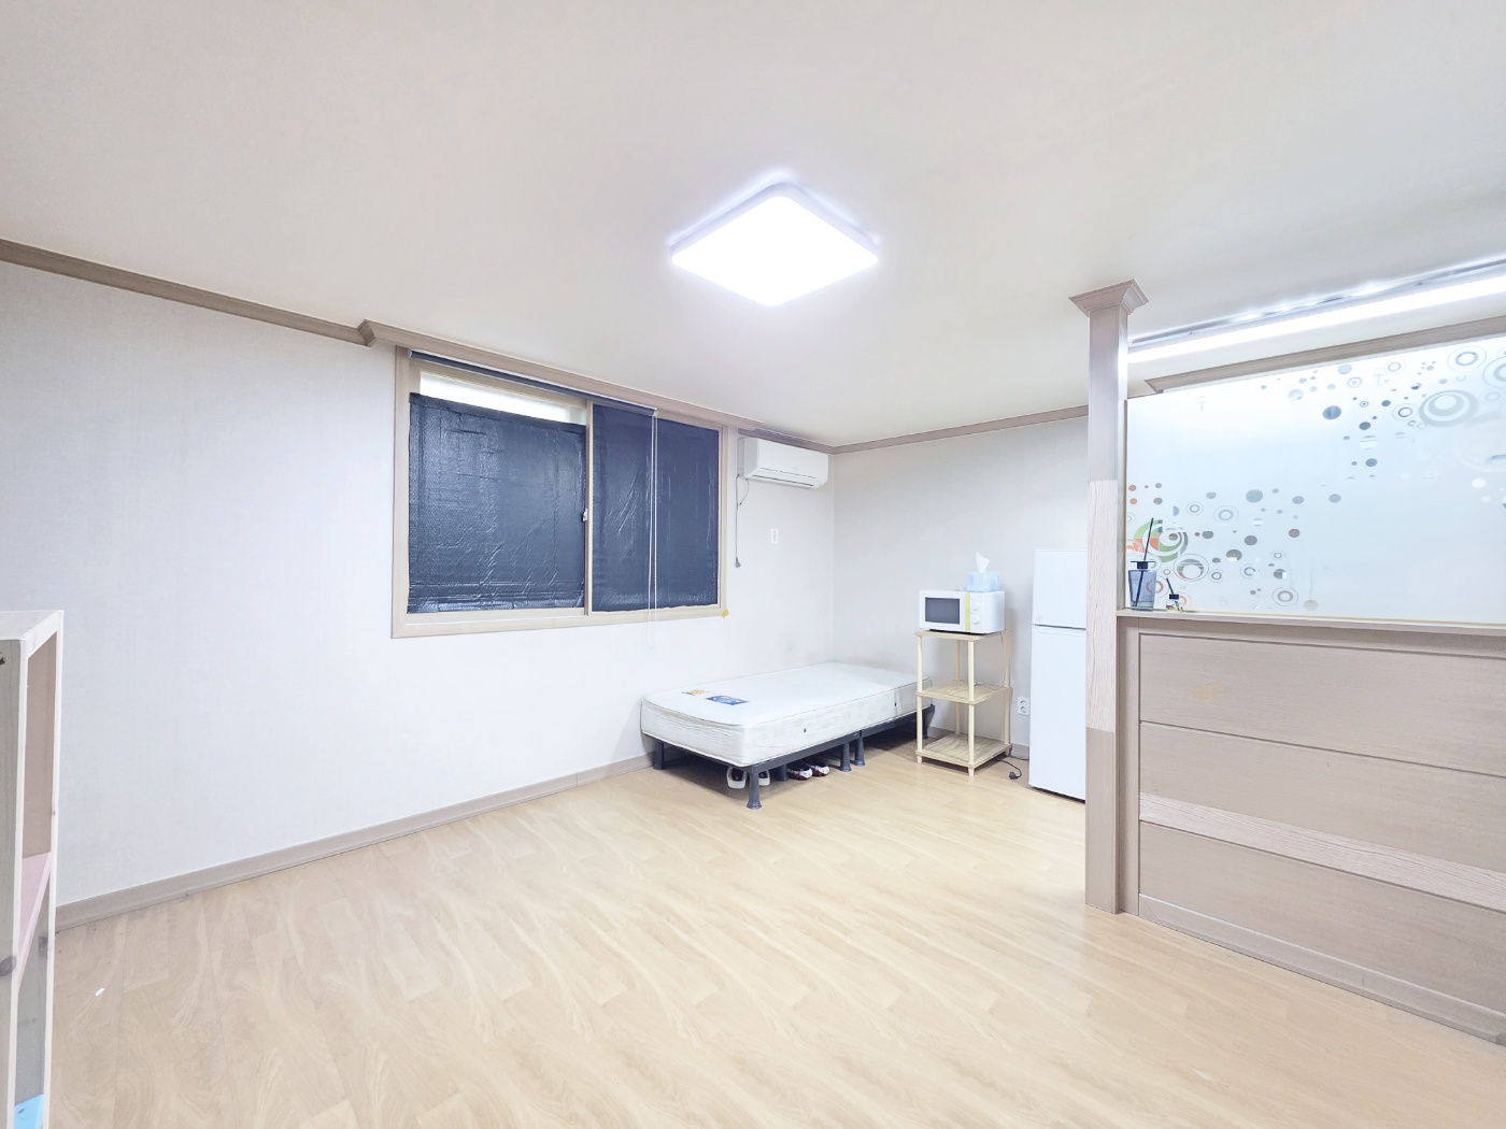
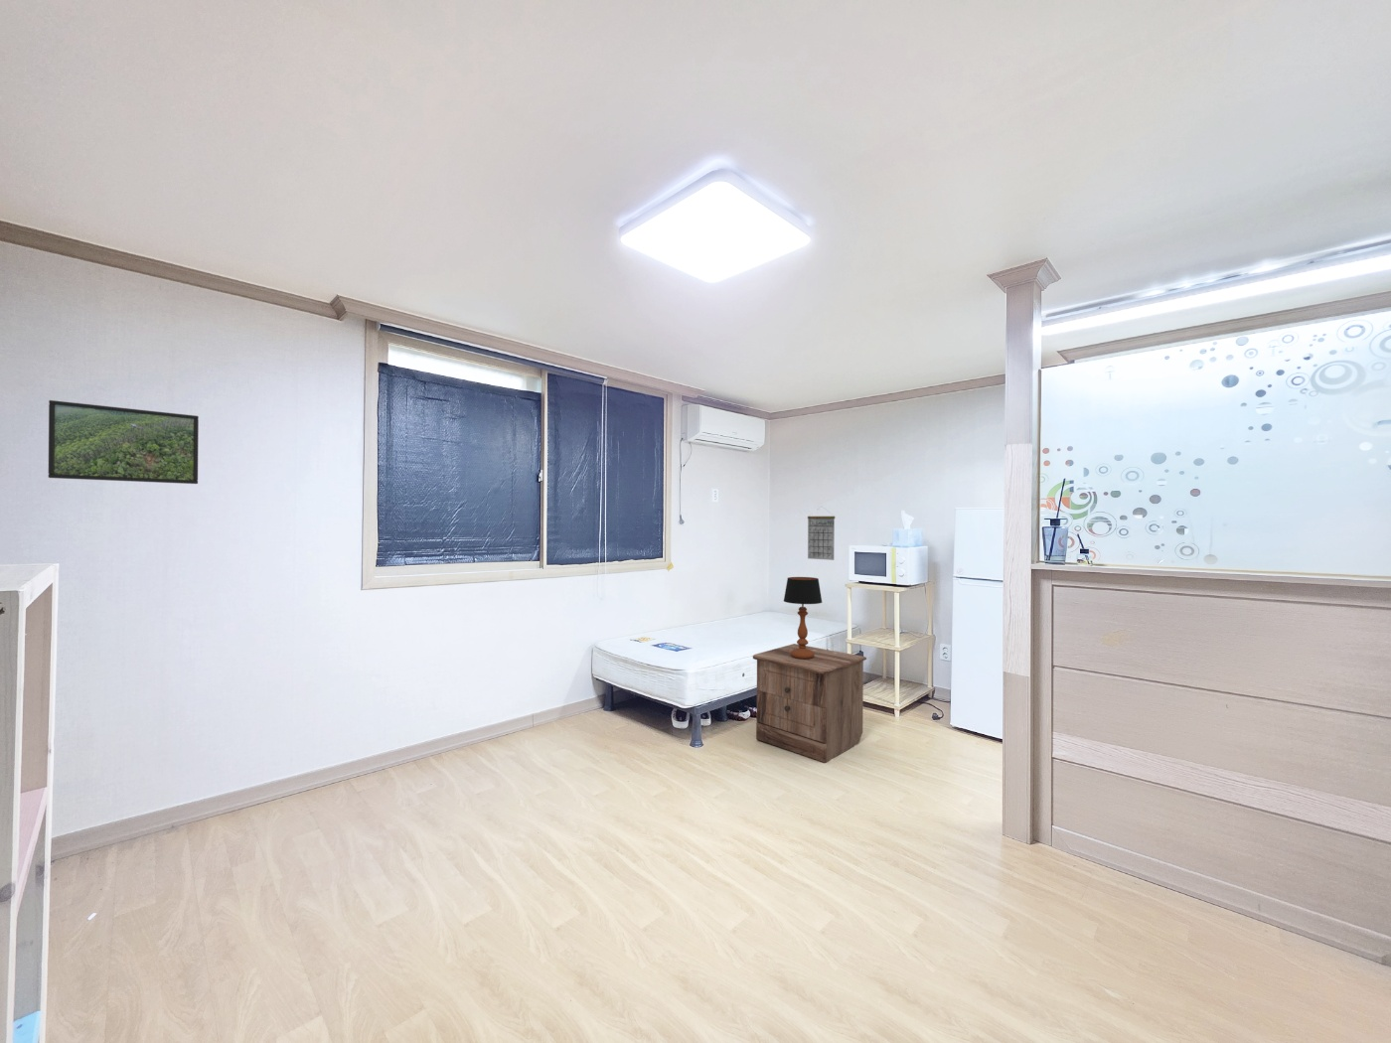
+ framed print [48,399,199,484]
+ nightstand [752,643,867,764]
+ calendar [807,506,836,561]
+ table lamp [783,576,823,660]
